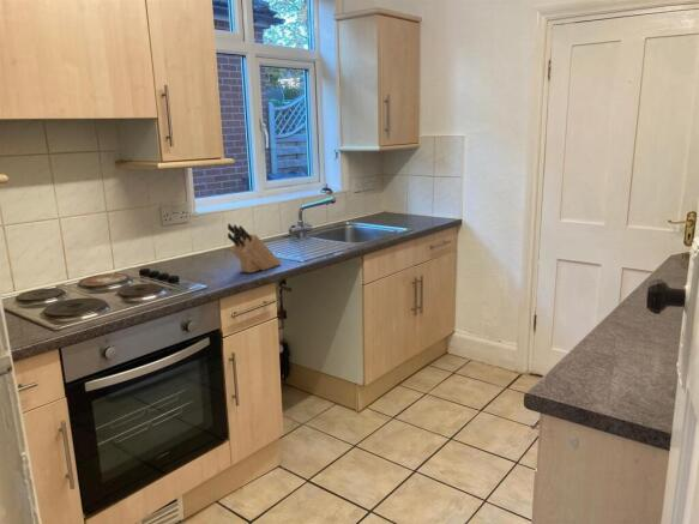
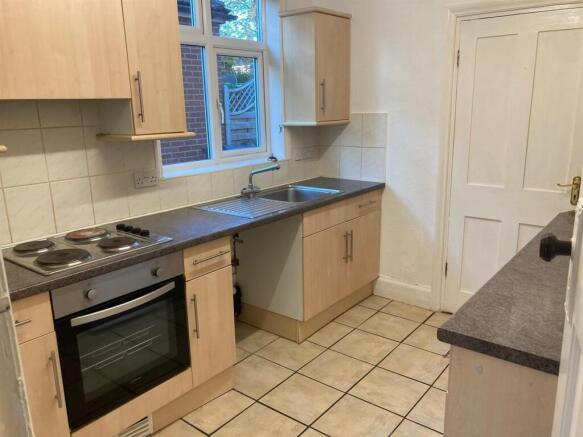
- knife block [227,223,282,275]
